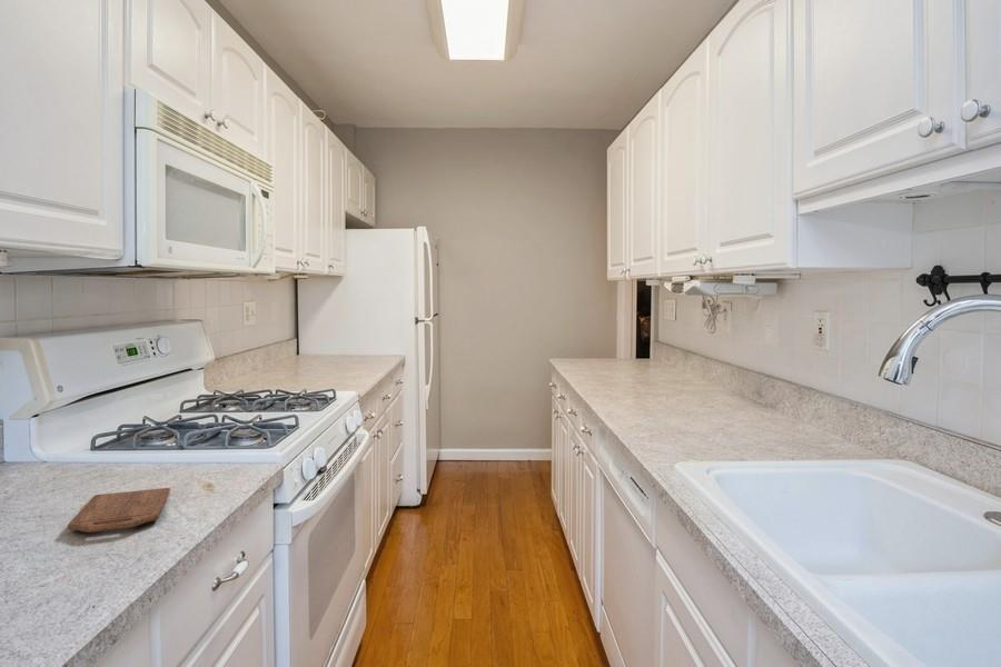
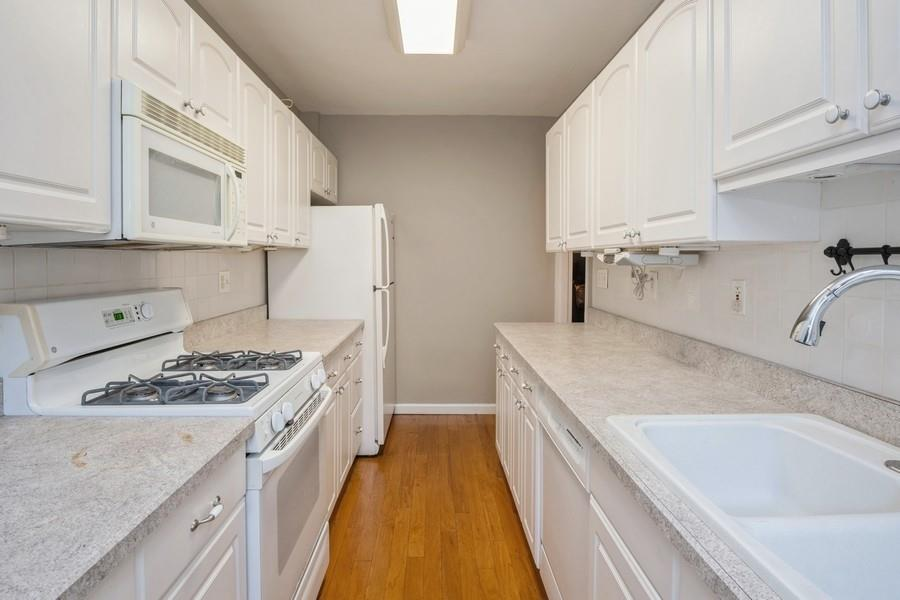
- cutting board [67,487,171,534]
